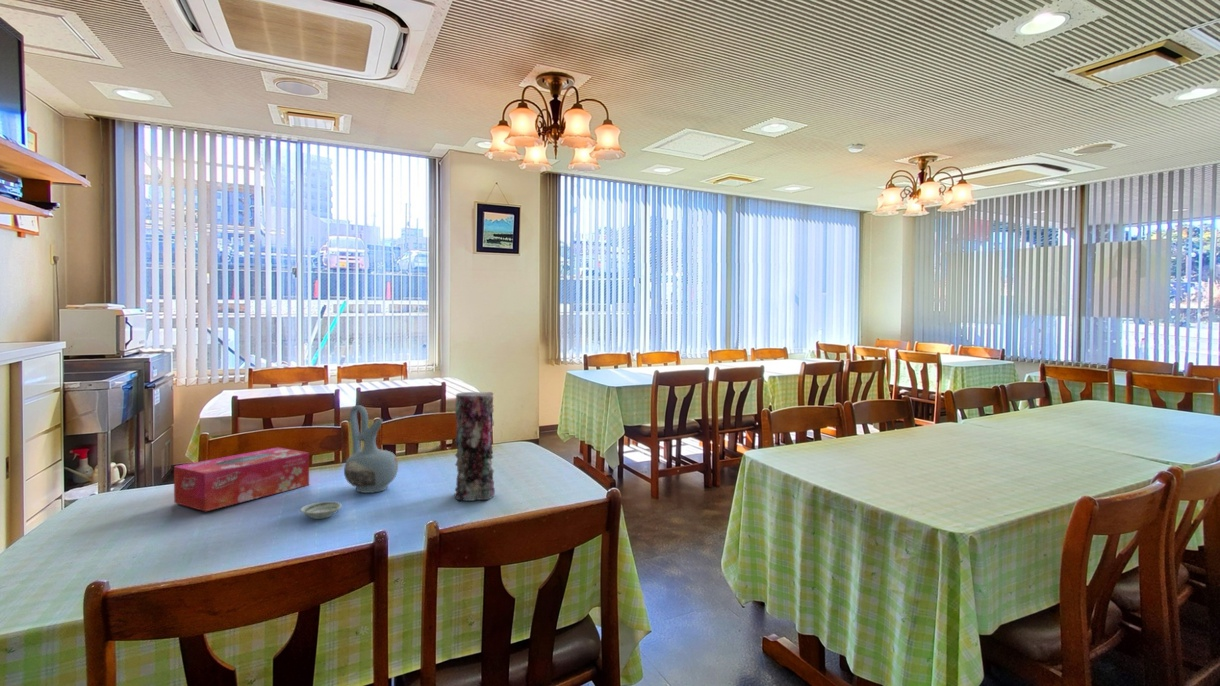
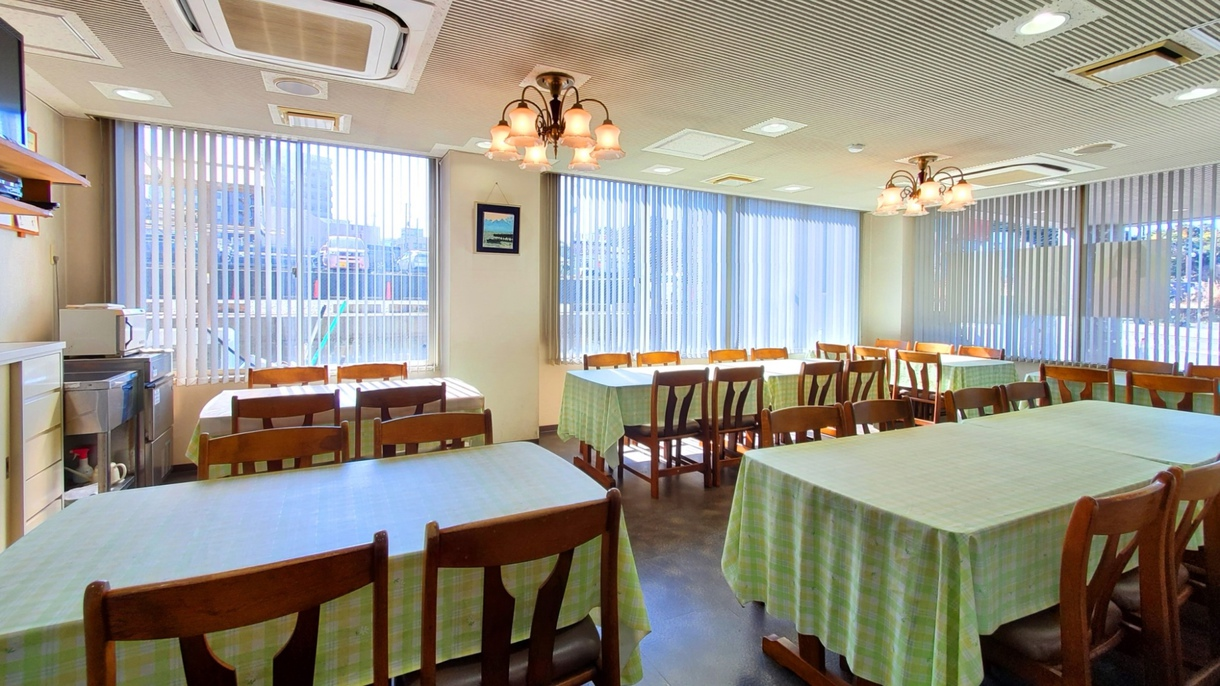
- saucer [300,501,343,520]
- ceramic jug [343,404,399,494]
- tissue box [173,446,310,512]
- vase [454,391,496,502]
